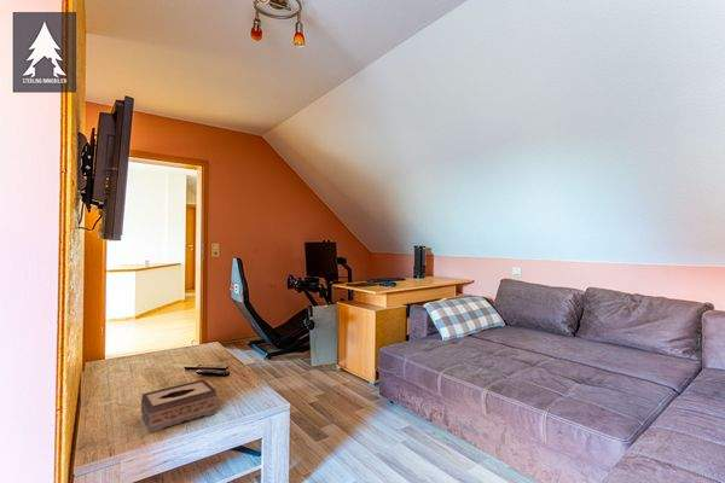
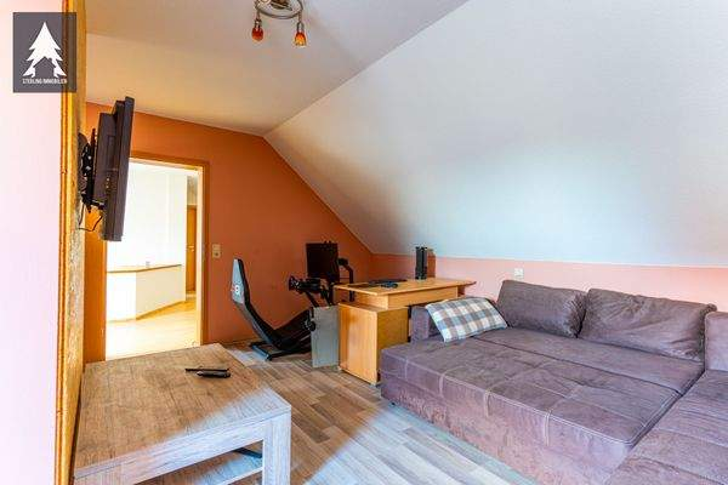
- tissue box [140,378,218,435]
